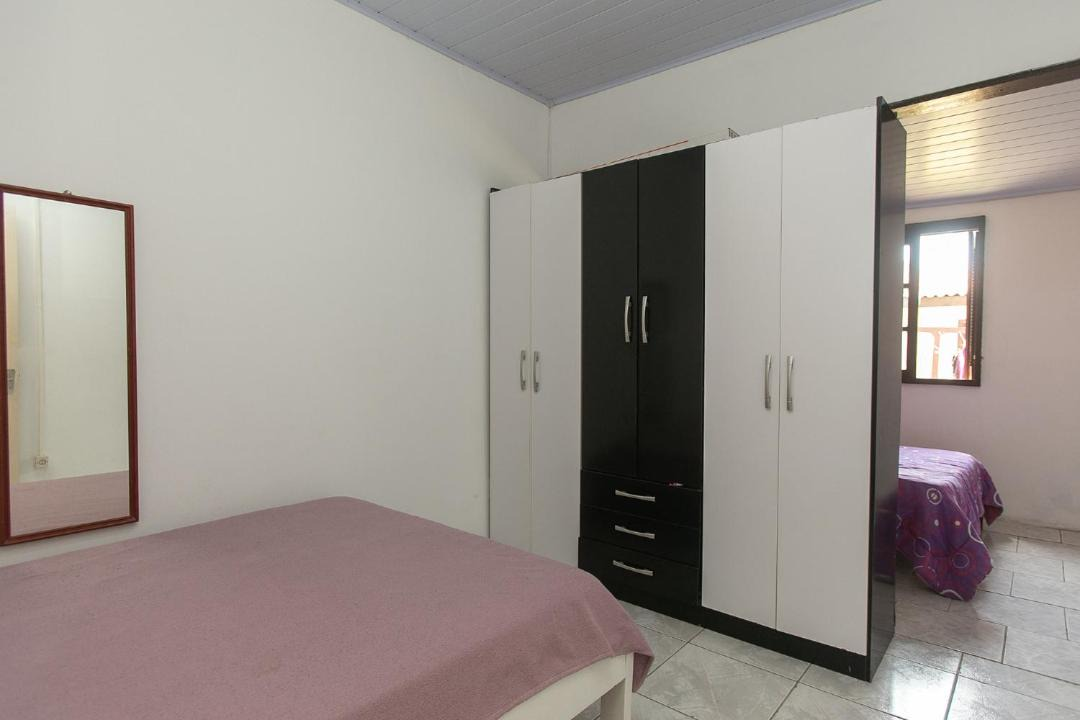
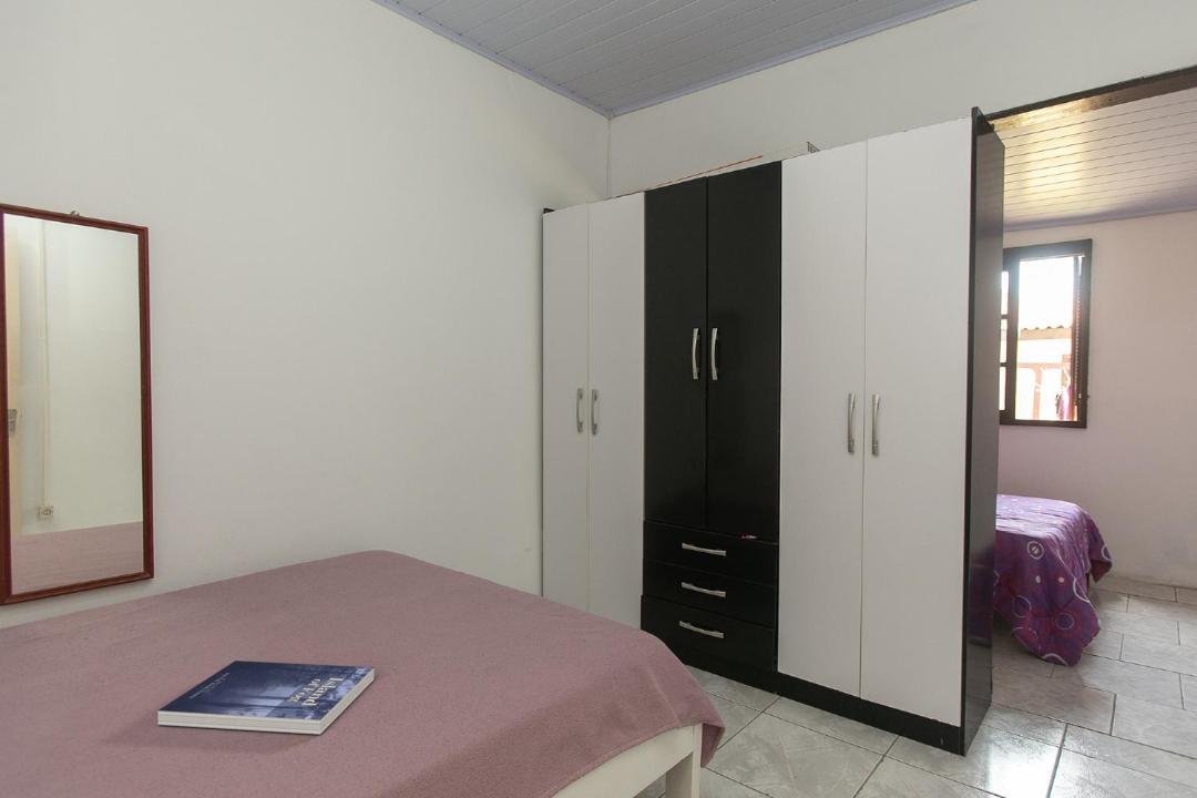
+ book [157,659,376,736]
